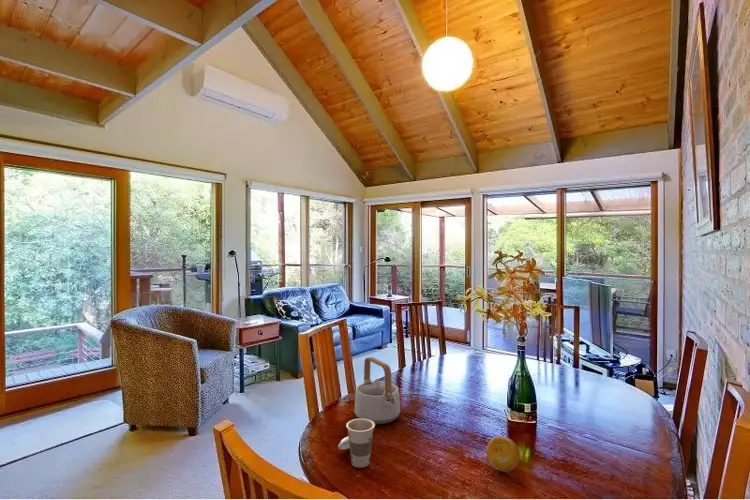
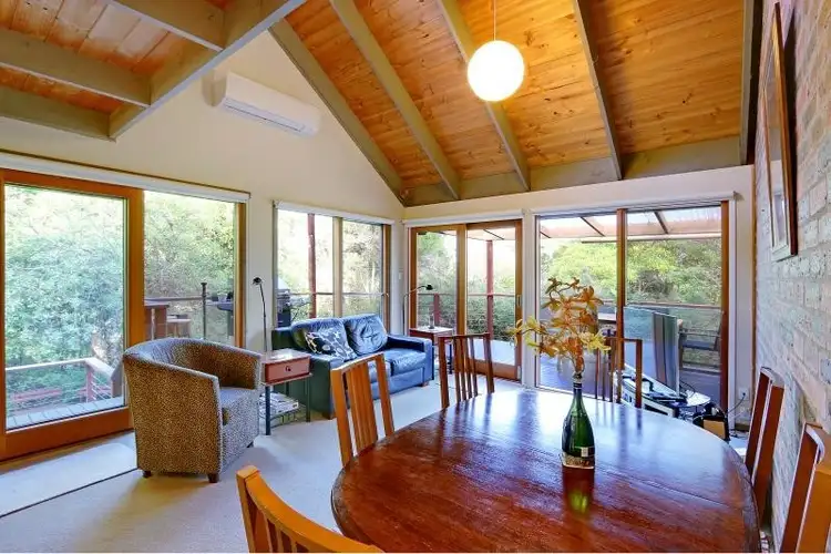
- teapot [354,356,401,425]
- cup [337,418,376,469]
- fruit [485,435,521,473]
